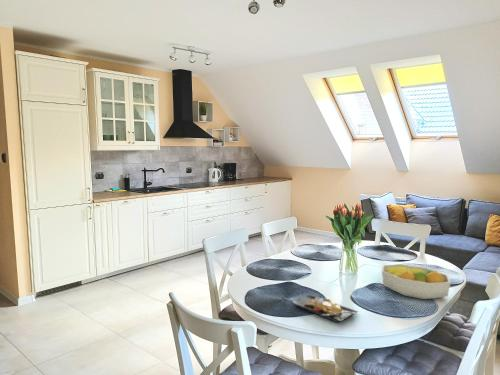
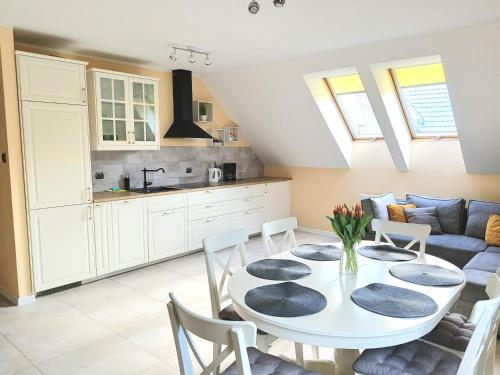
- plate [290,294,359,323]
- fruit bowl [381,263,452,300]
